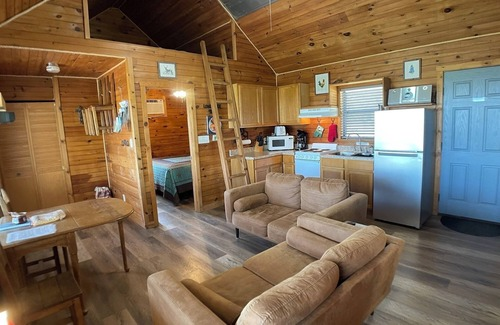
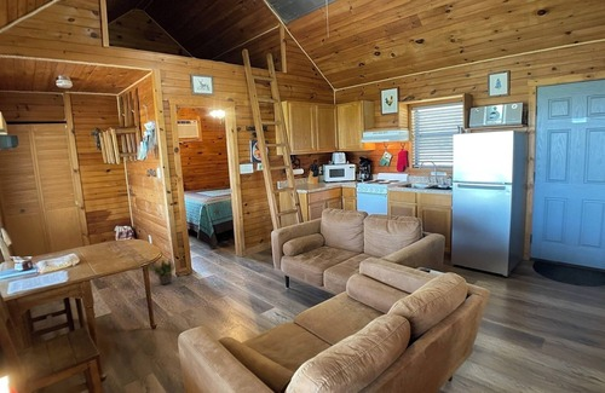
+ potted plant [148,258,177,285]
